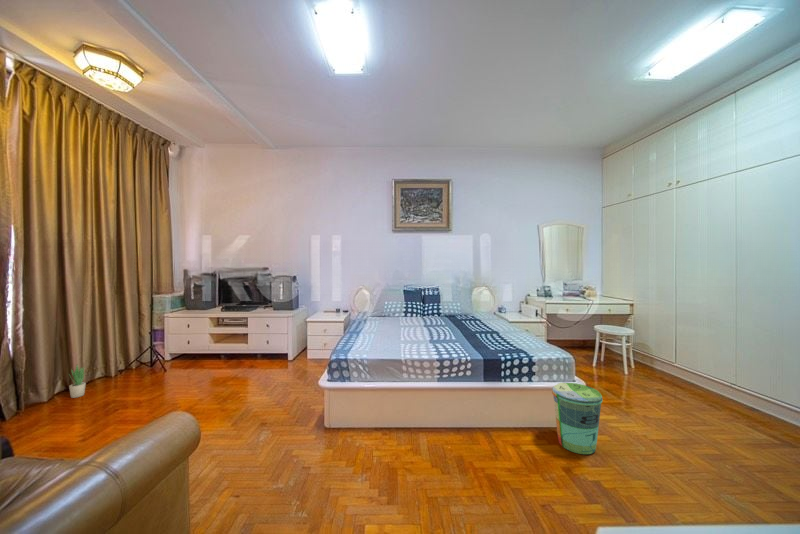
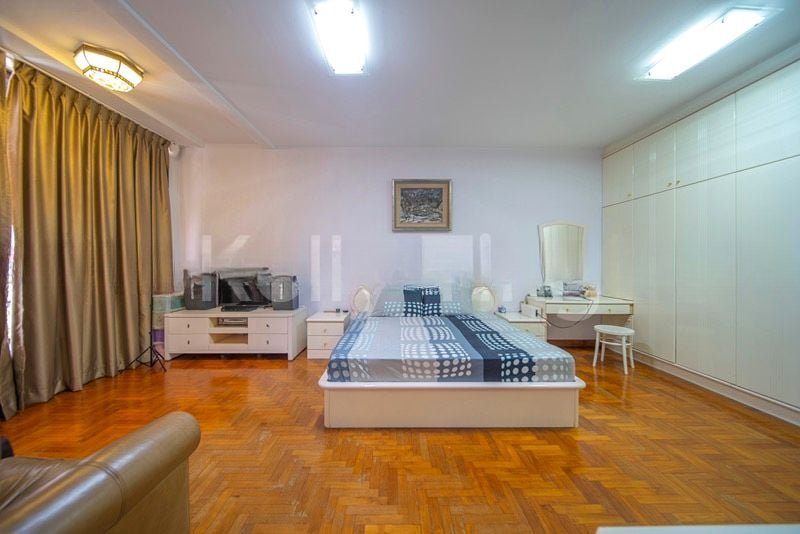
- trash can [551,382,604,455]
- potted plant [67,363,87,399]
